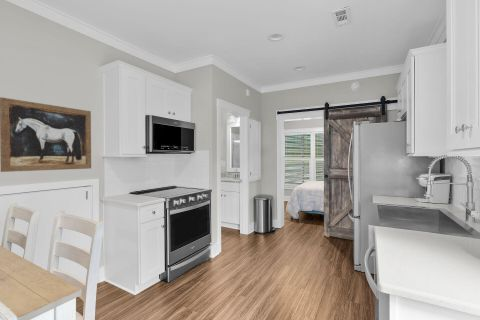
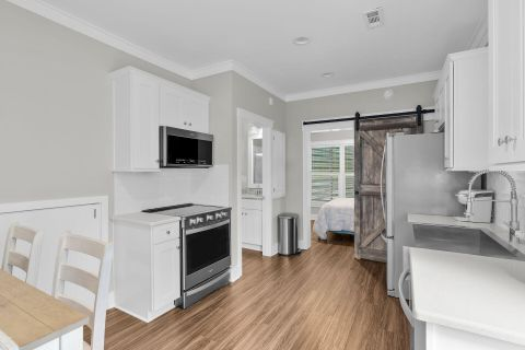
- wall art [0,96,92,173]
